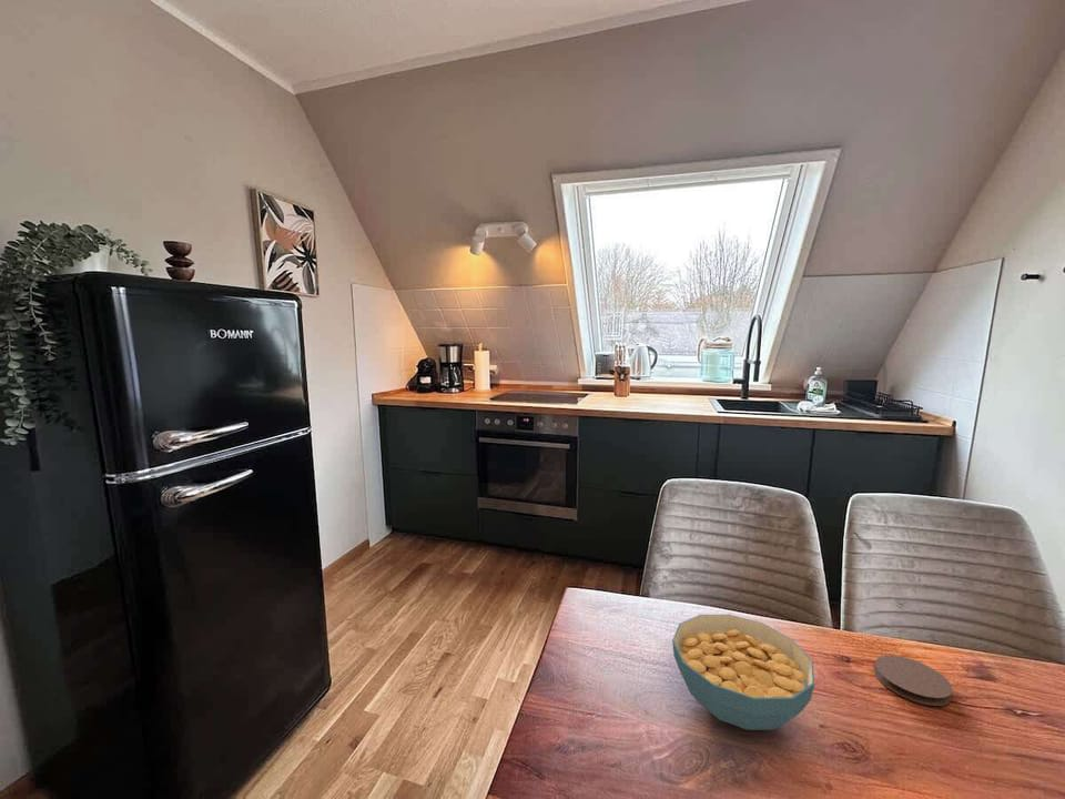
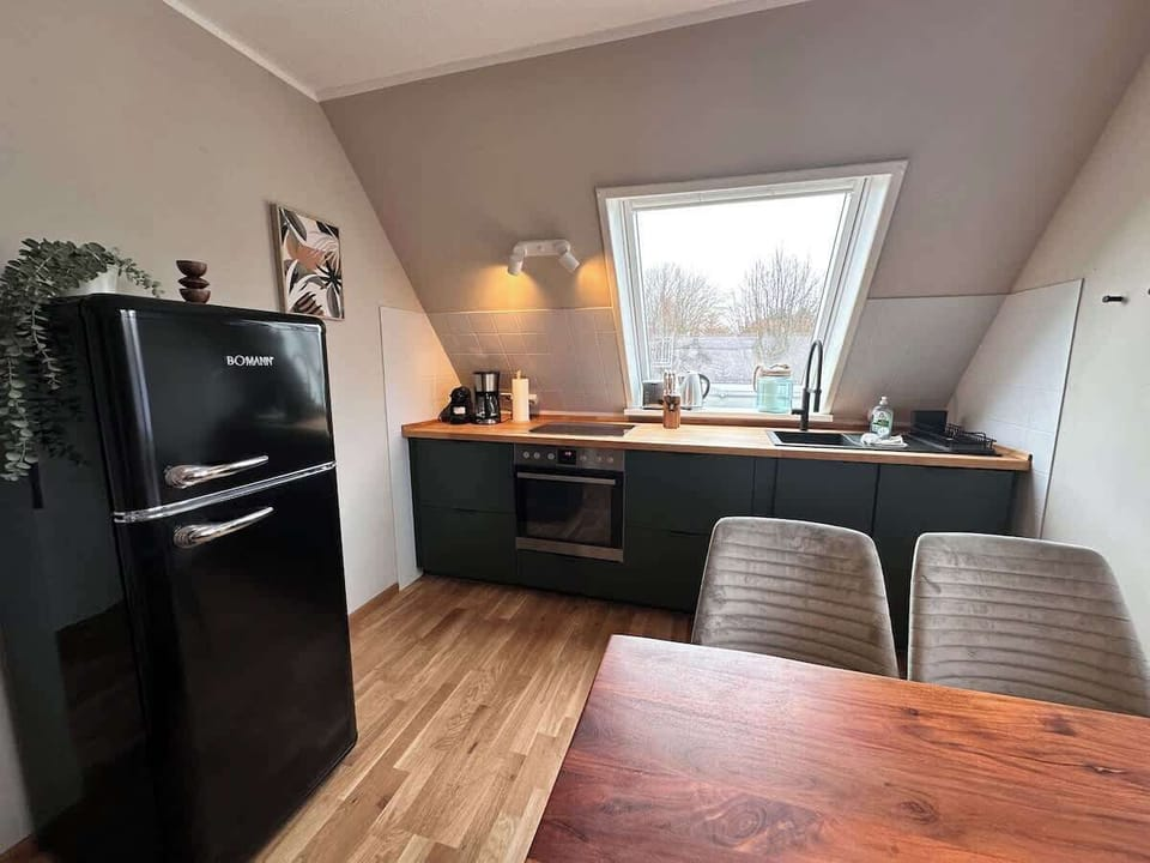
- cereal bowl [671,614,815,731]
- coaster [874,654,954,707]
